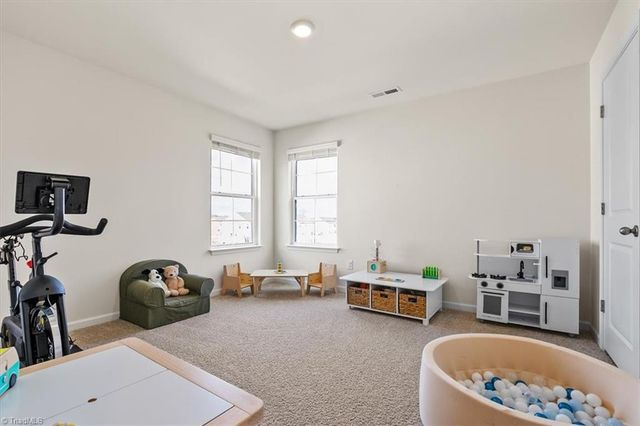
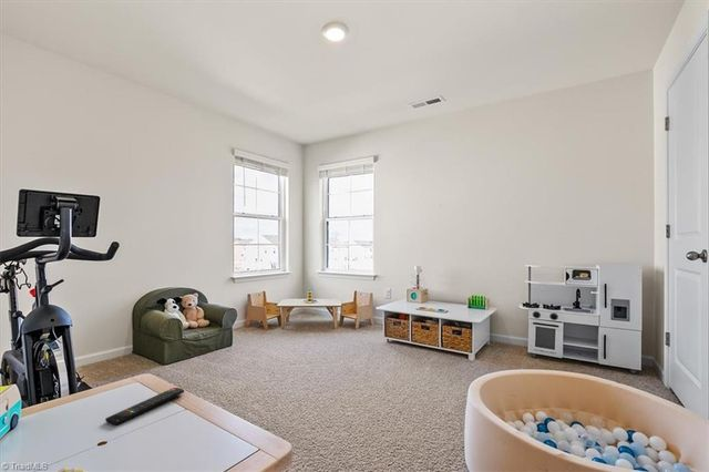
+ remote control [104,387,185,427]
